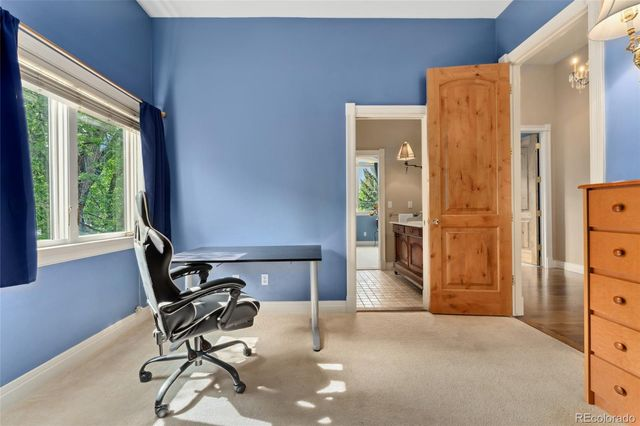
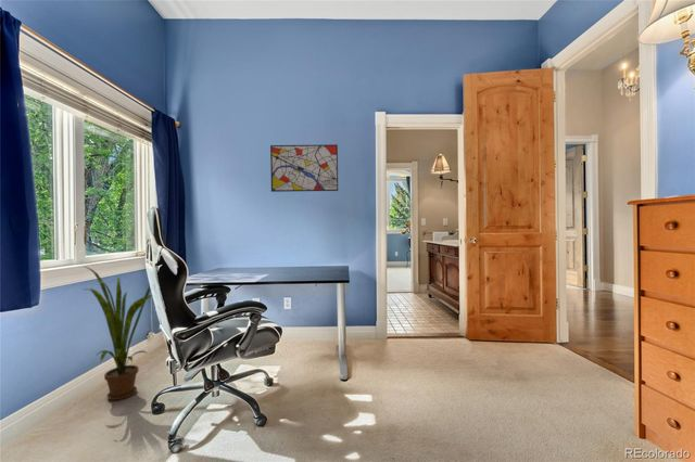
+ house plant [84,266,153,401]
+ wall art [269,143,339,193]
